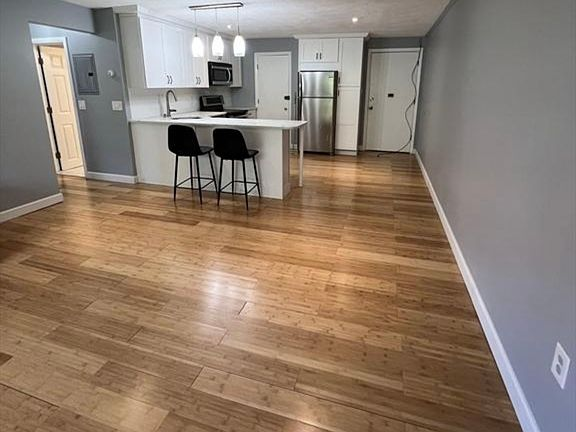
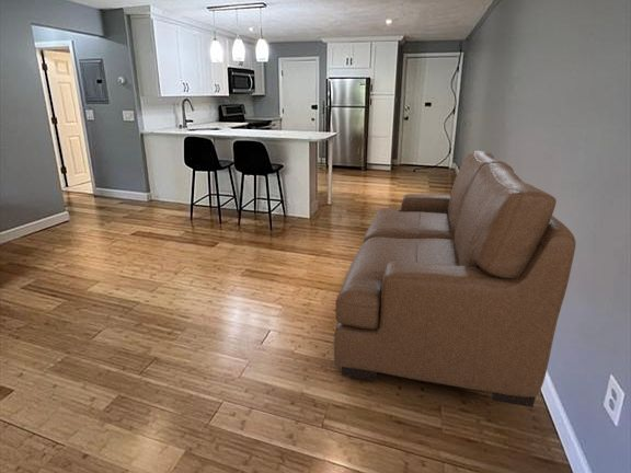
+ sofa [333,150,577,408]
